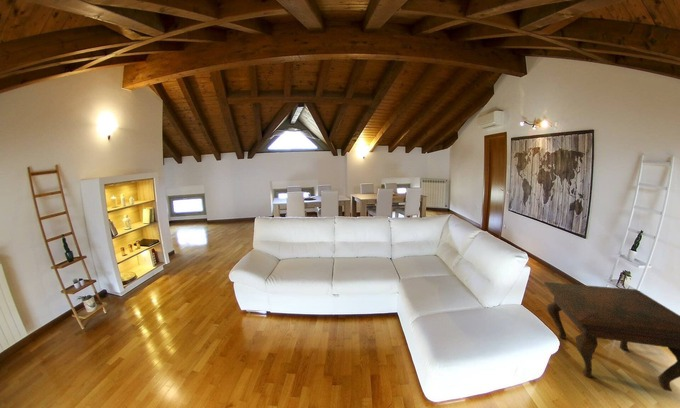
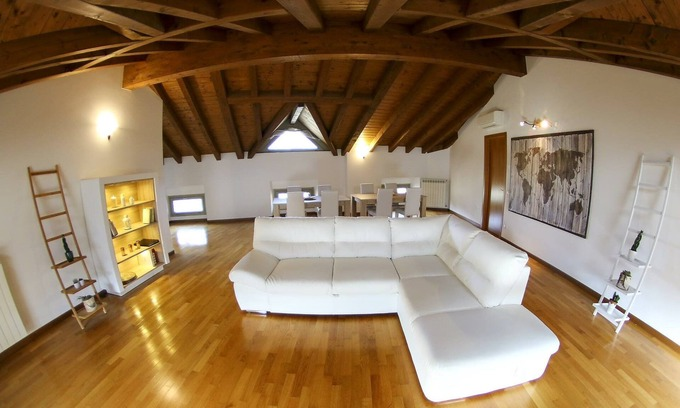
- side table [543,281,680,392]
